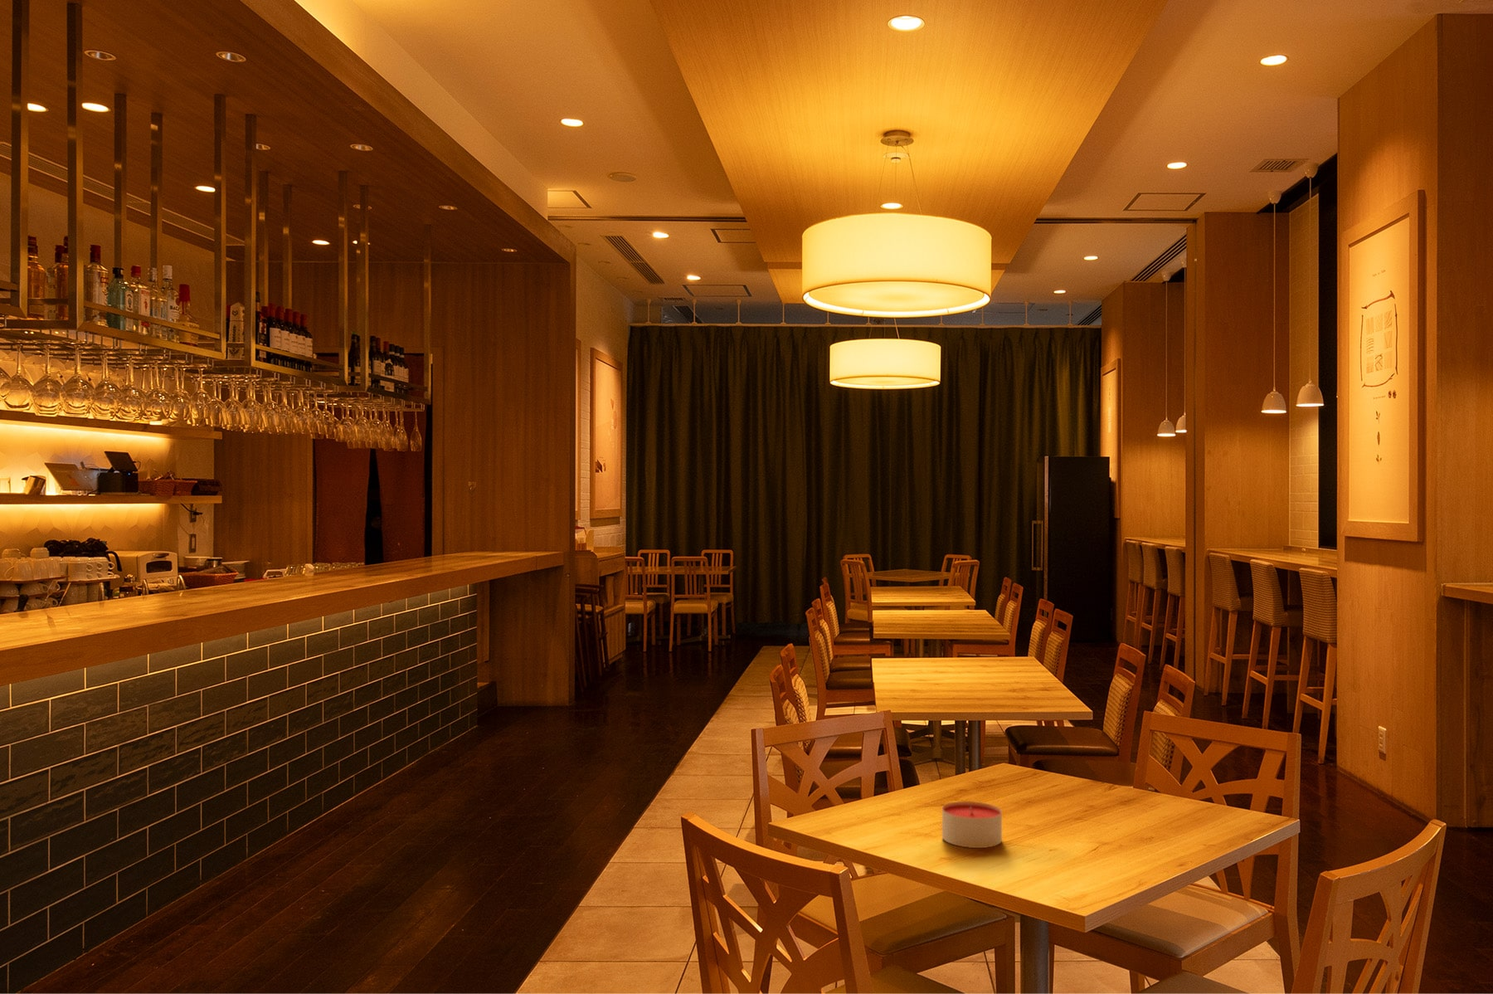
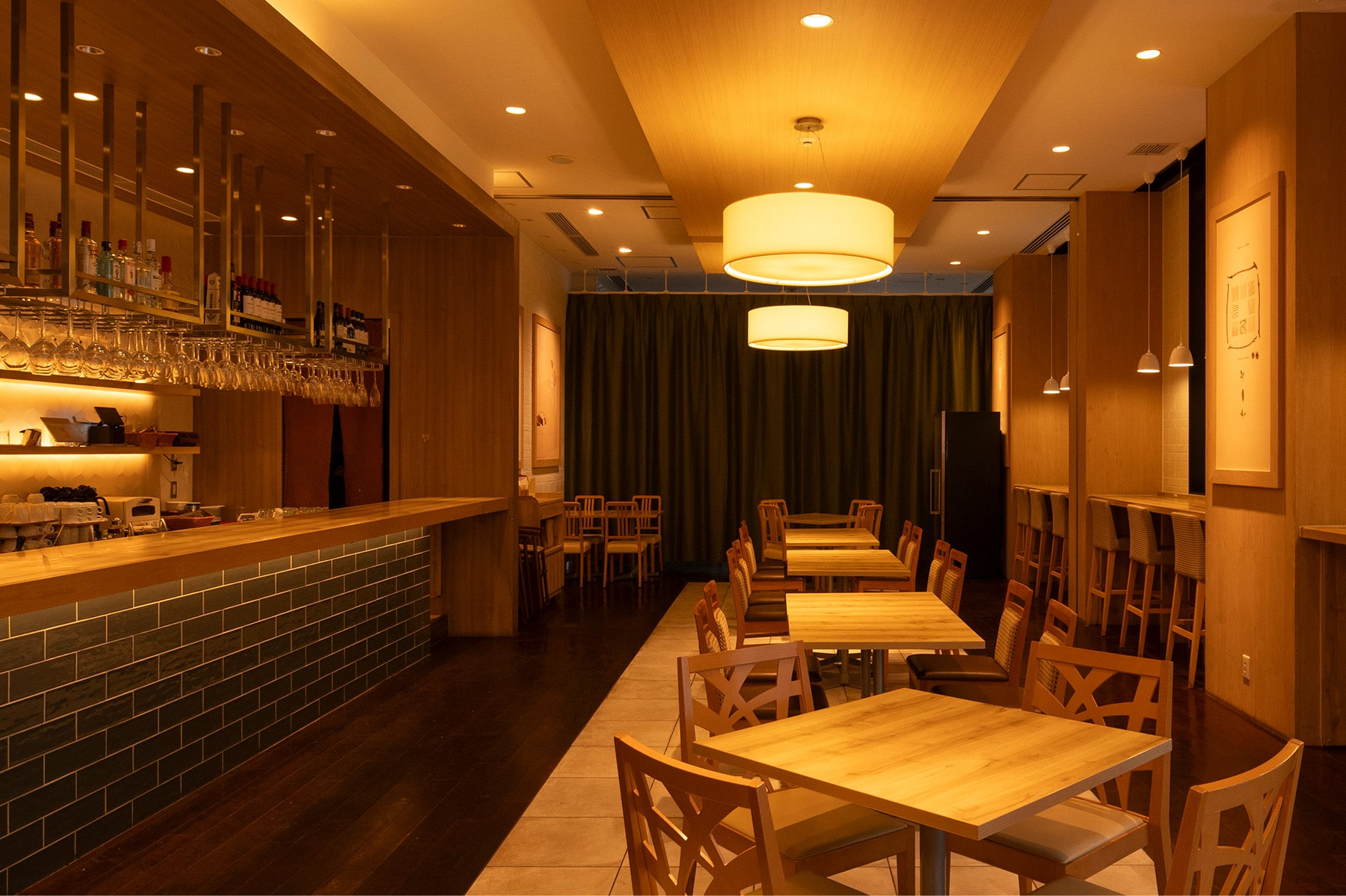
- candle [942,801,1003,849]
